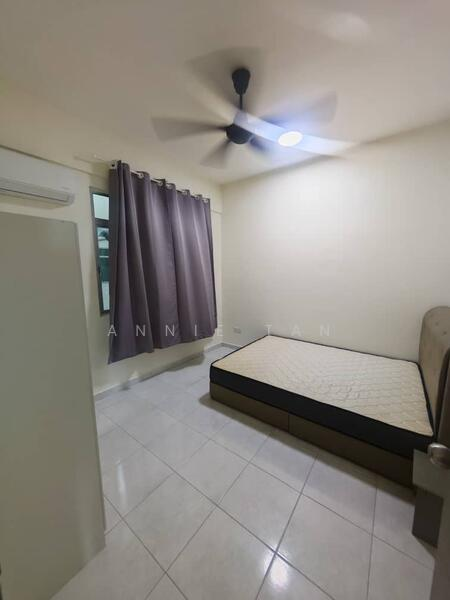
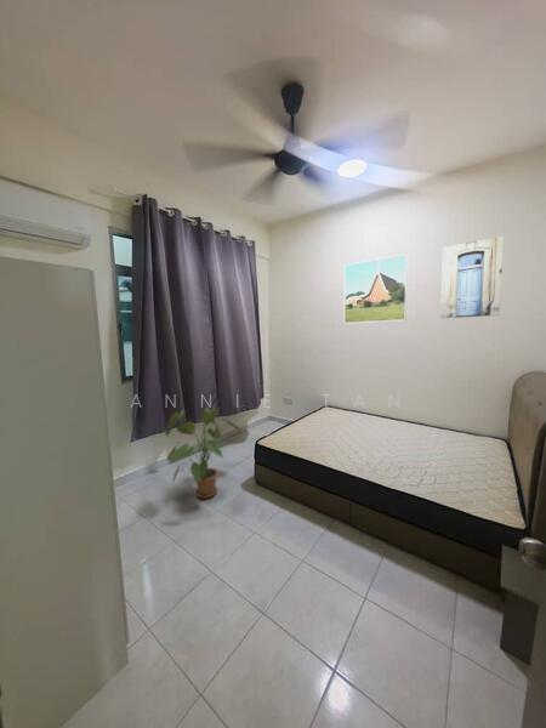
+ wall art [439,235,505,319]
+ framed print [343,252,409,324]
+ house plant [164,406,245,499]
